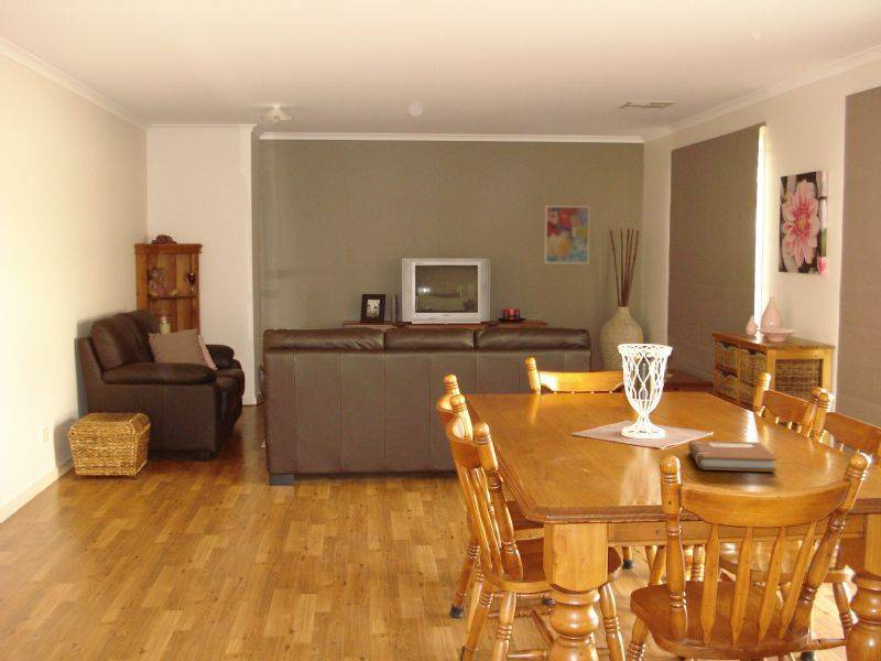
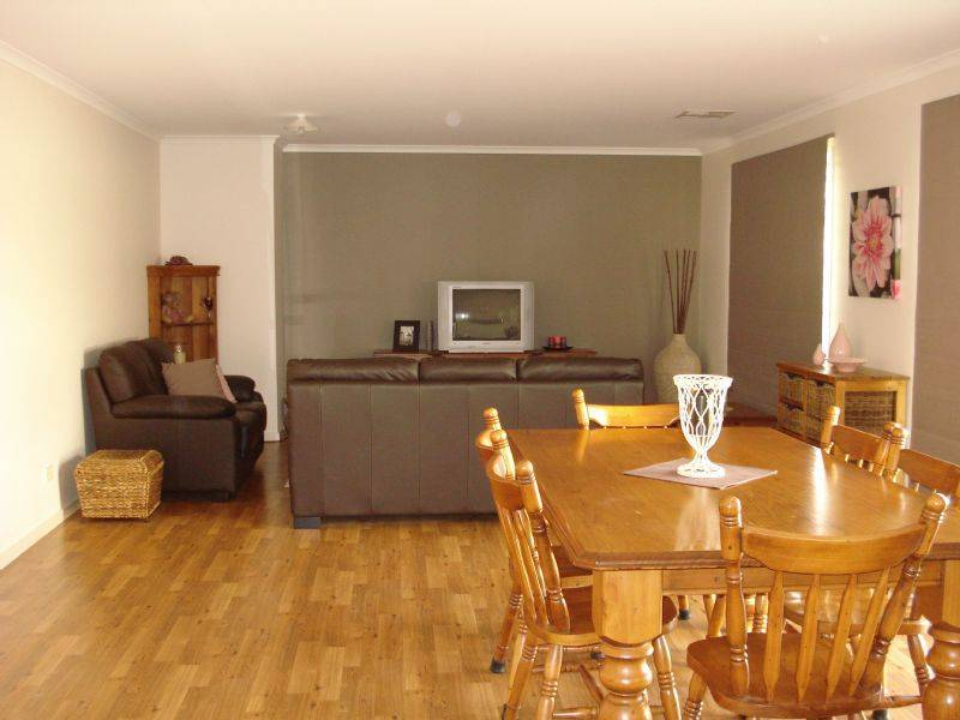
- notebook [687,440,777,473]
- wall art [544,205,591,264]
